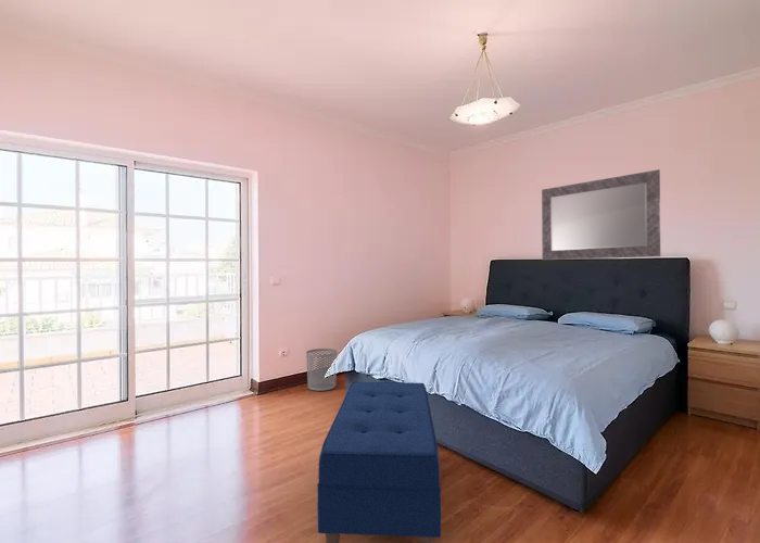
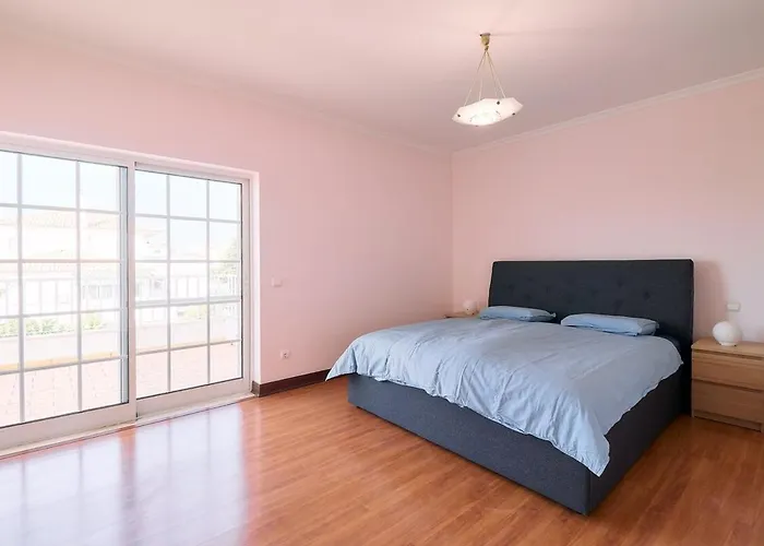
- bench [316,381,442,543]
- mirror [541,168,661,261]
- waste bin [305,348,338,392]
